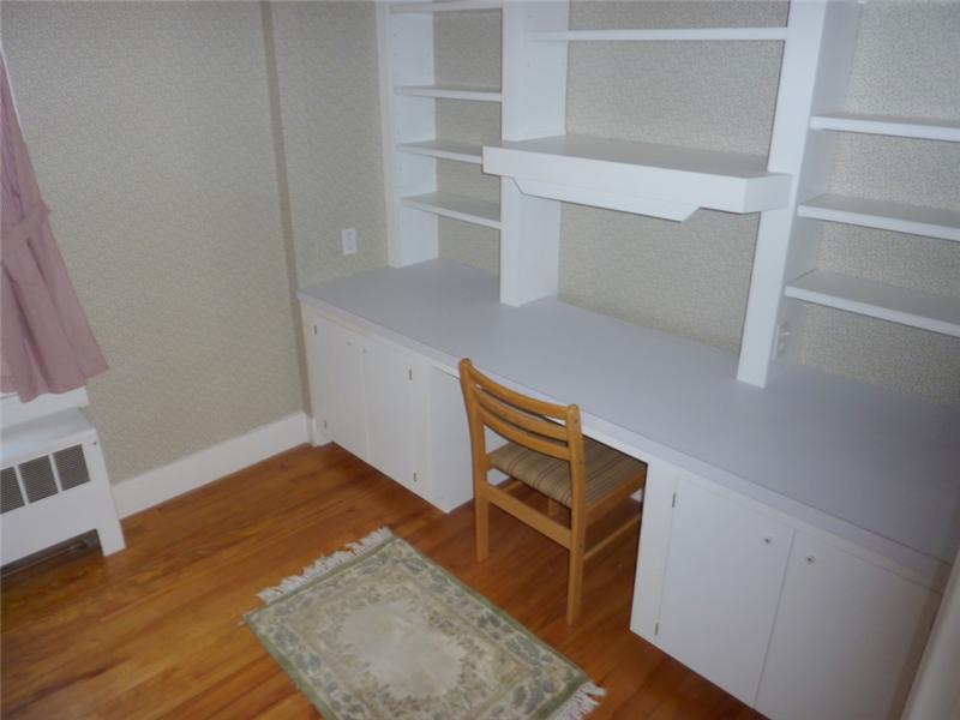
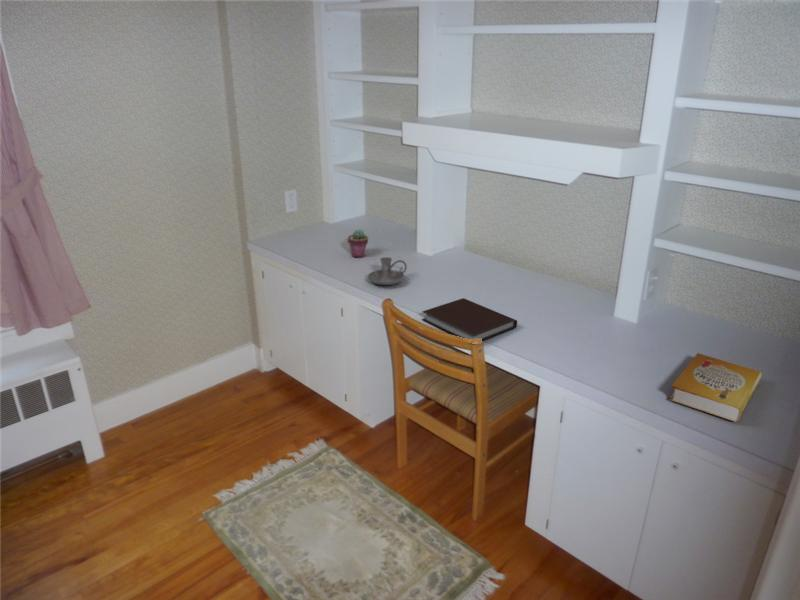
+ book [668,352,763,423]
+ notebook [421,297,518,346]
+ potted succulent [347,228,369,258]
+ candle holder [367,256,408,286]
